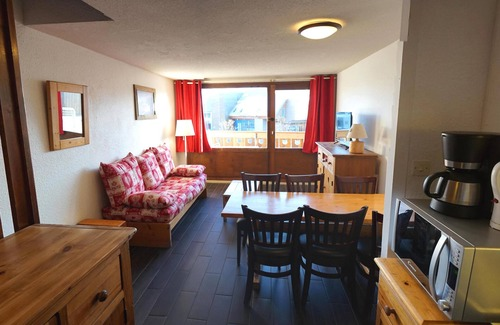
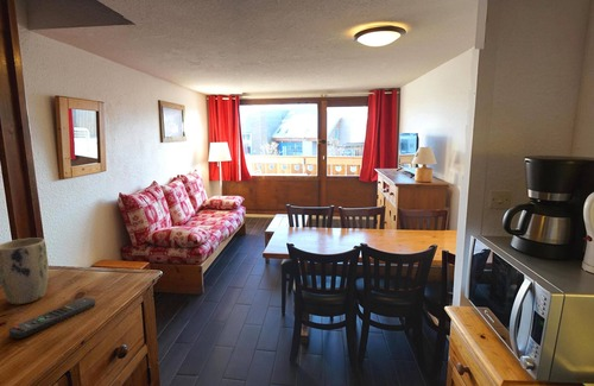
+ remote control [8,297,96,340]
+ plant pot [0,236,50,305]
